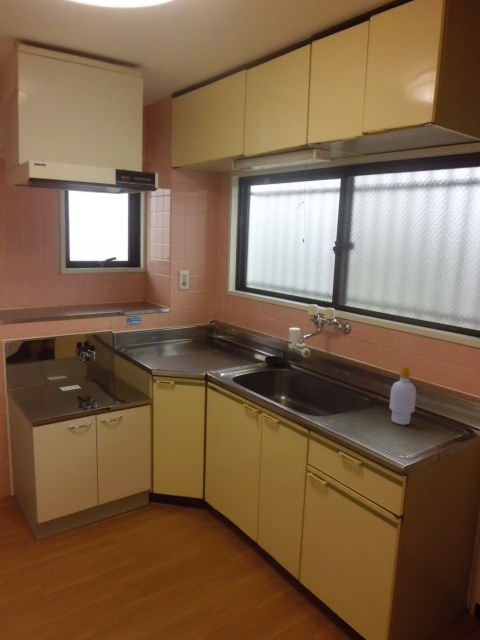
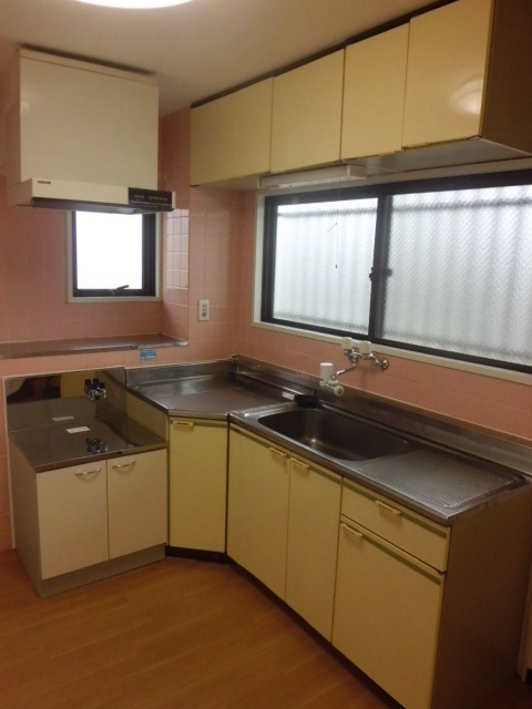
- soap bottle [388,365,417,426]
